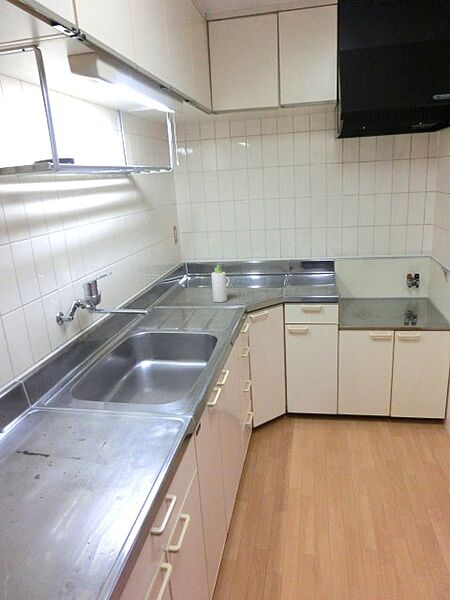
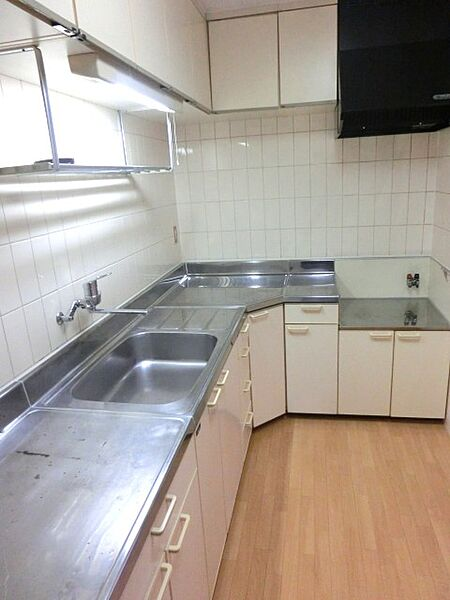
- bottle [210,262,228,303]
